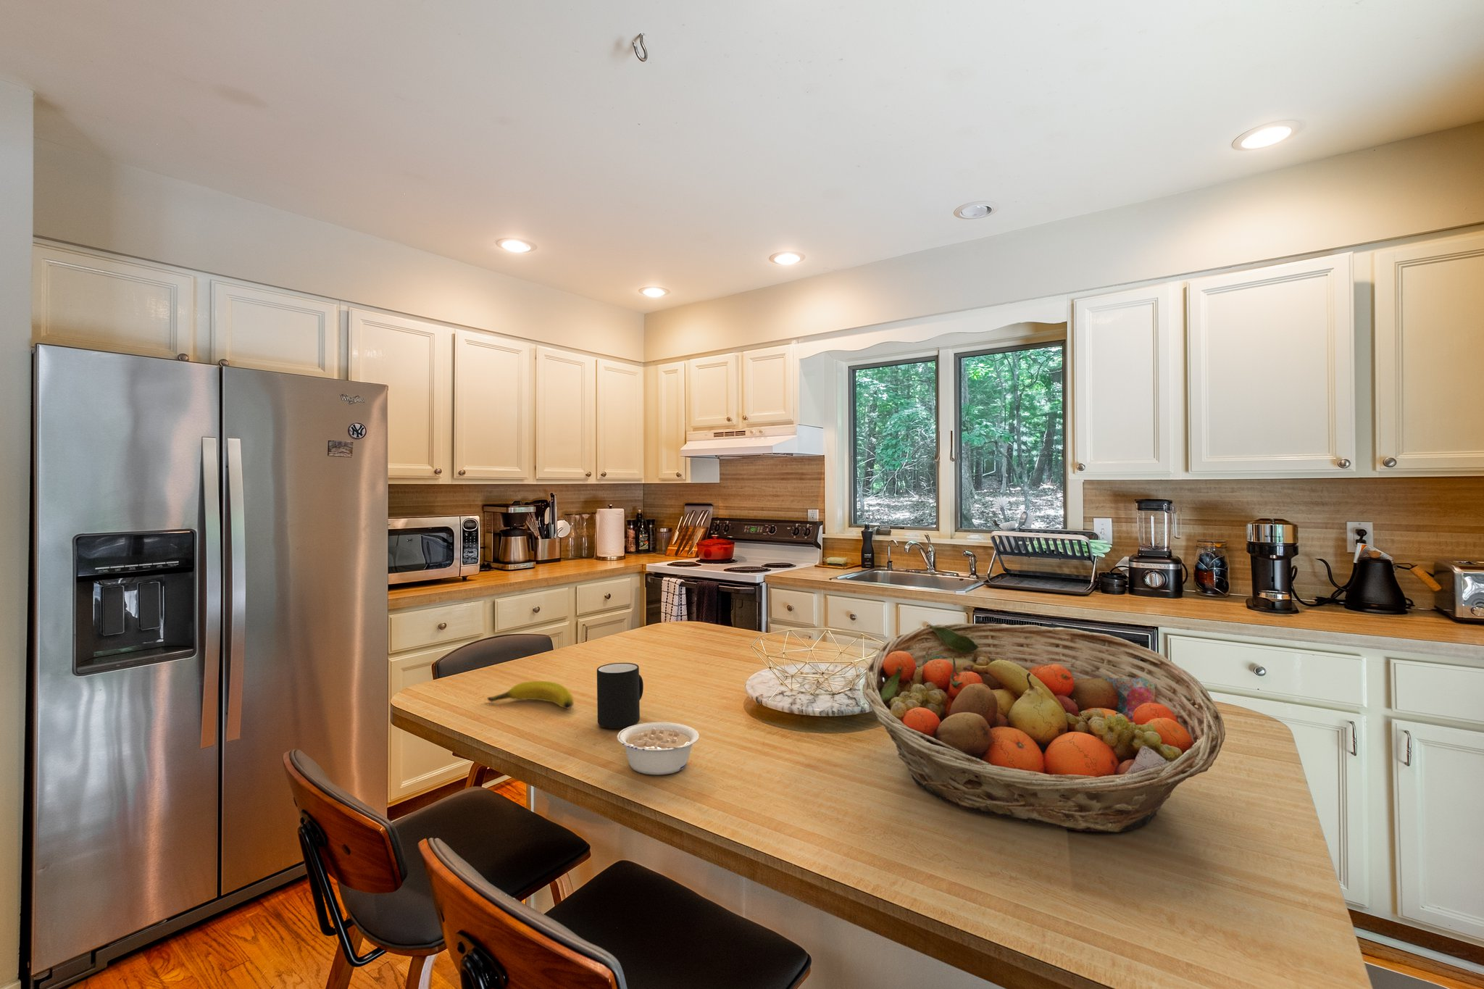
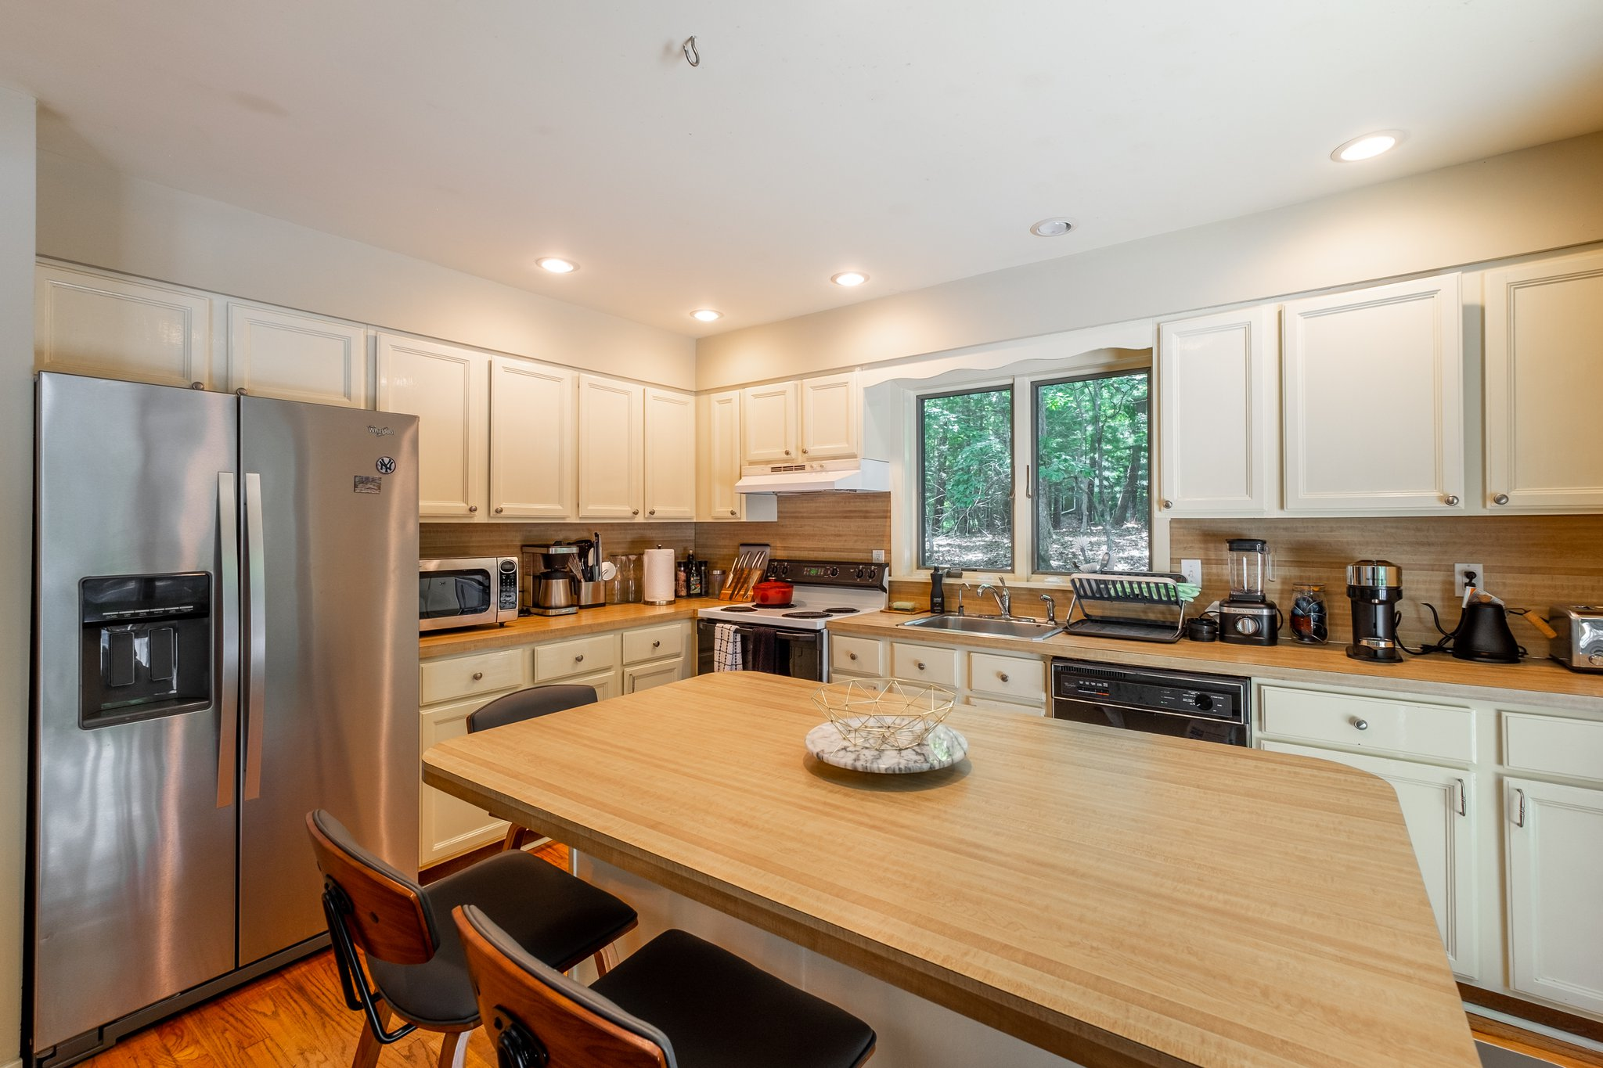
- legume [617,722,700,775]
- banana [487,680,575,710]
- mug [596,662,644,729]
- fruit basket [862,623,1226,832]
